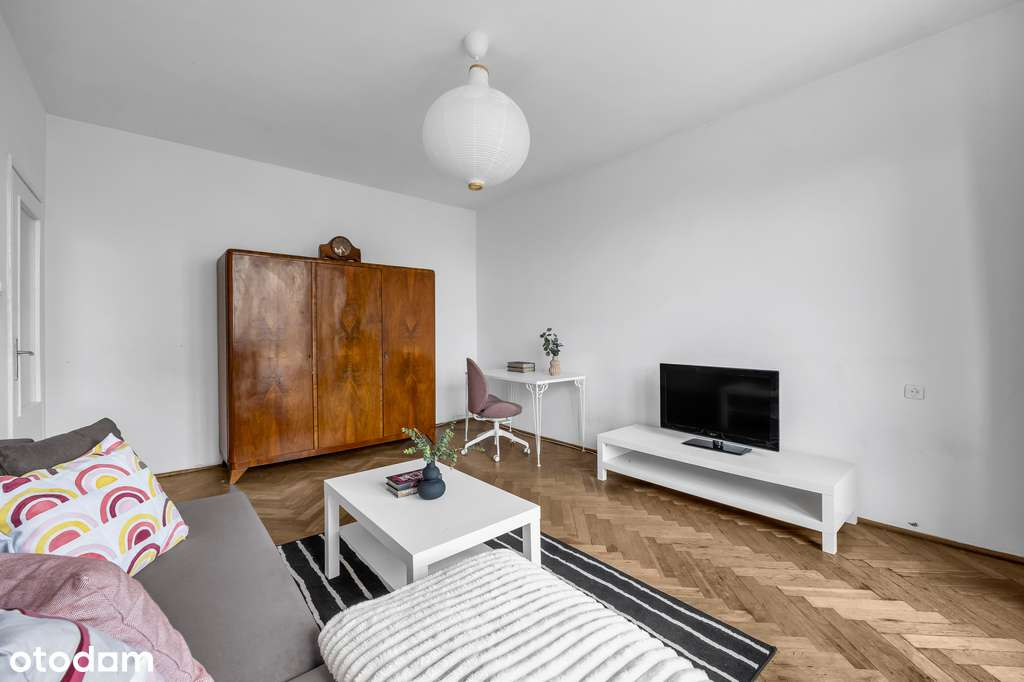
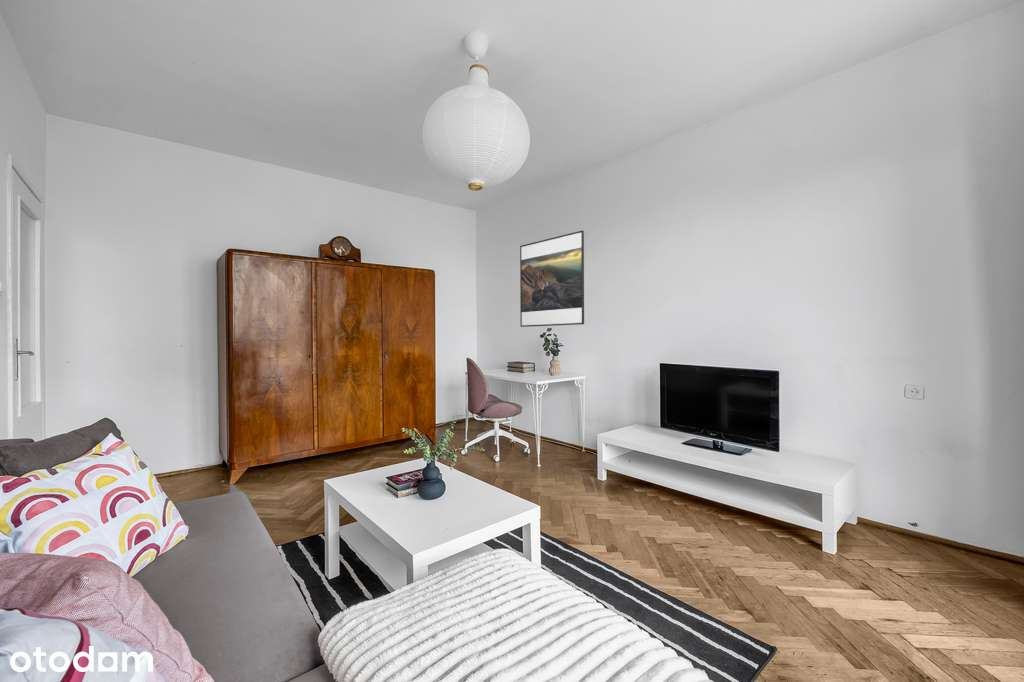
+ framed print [519,230,585,328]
